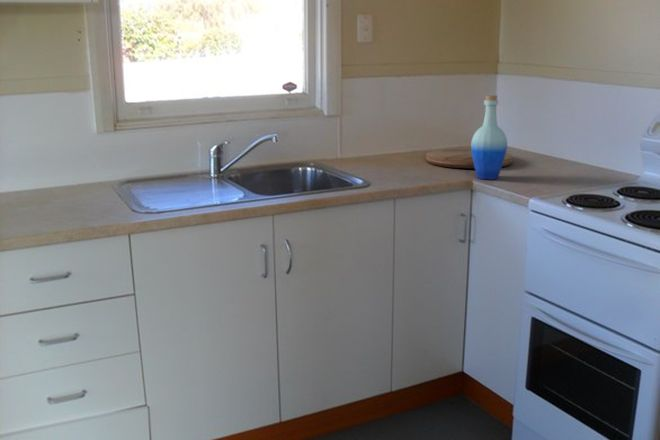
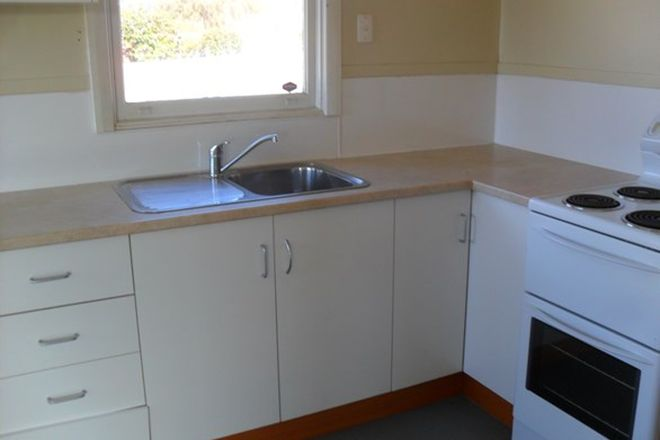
- bottle [470,94,508,180]
- cutting board [425,148,514,169]
